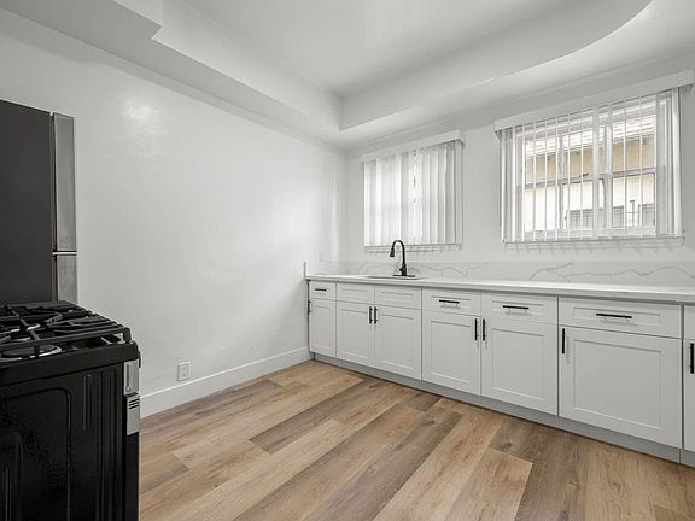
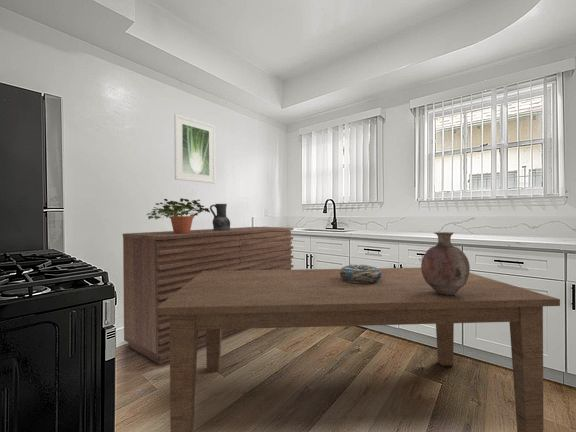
+ potted plant [146,197,211,233]
+ vase [209,203,231,231]
+ sideboard [122,226,294,365]
+ decorative bowl [340,263,382,283]
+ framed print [173,113,216,184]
+ dining table [156,267,561,432]
+ vase [420,231,471,295]
